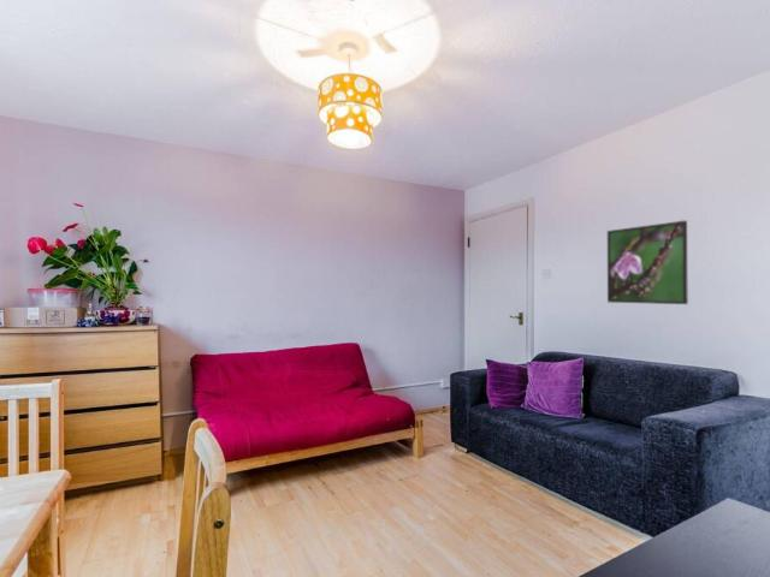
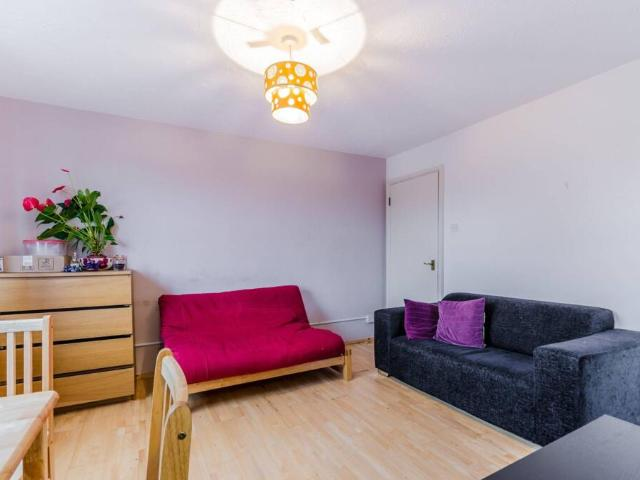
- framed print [606,219,689,305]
